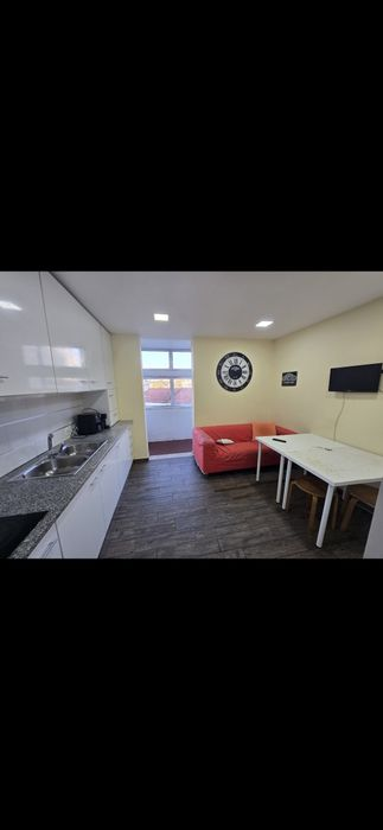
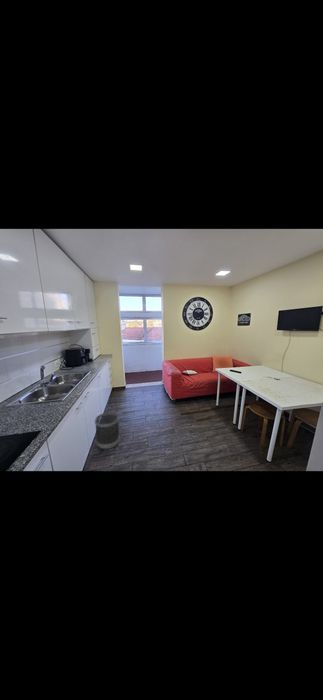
+ wastebasket [94,411,121,450]
